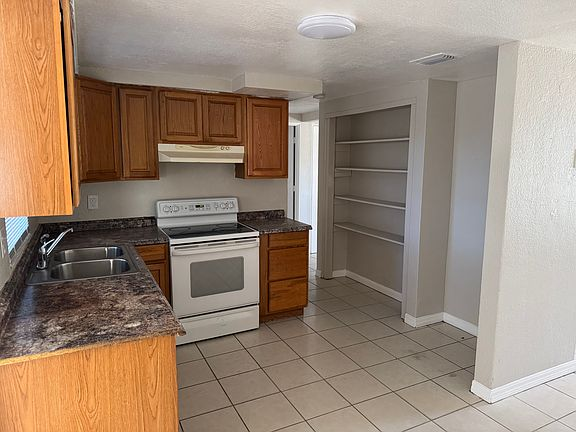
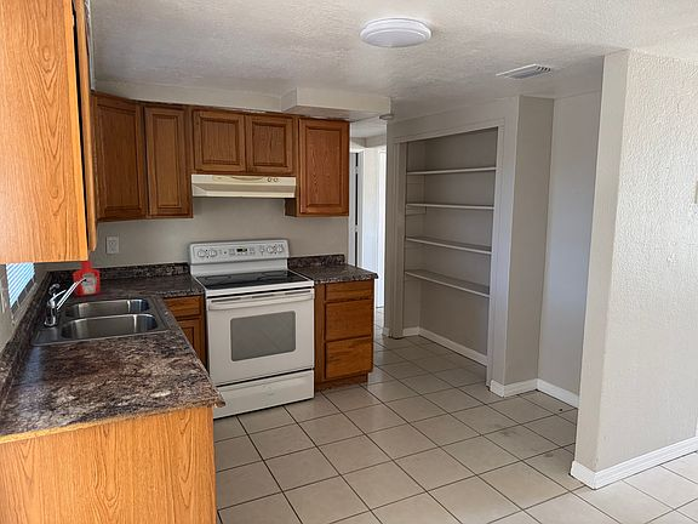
+ soap bottle [73,257,102,297]
